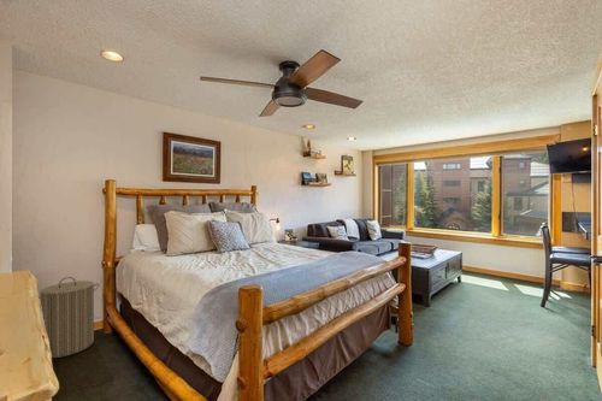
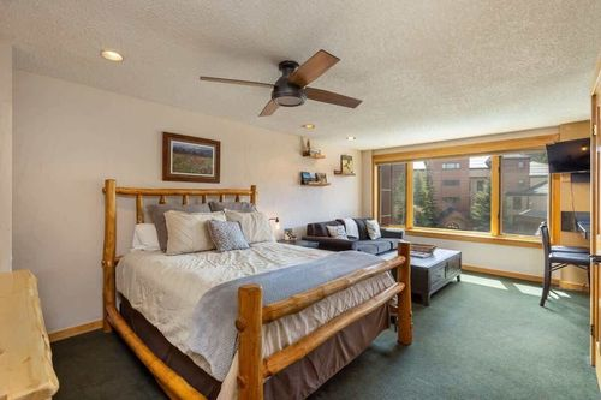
- laundry hamper [39,276,101,359]
